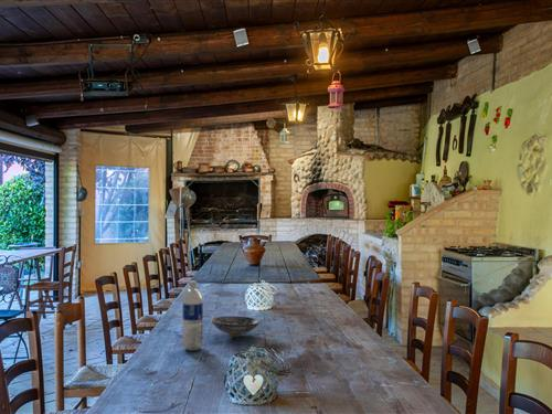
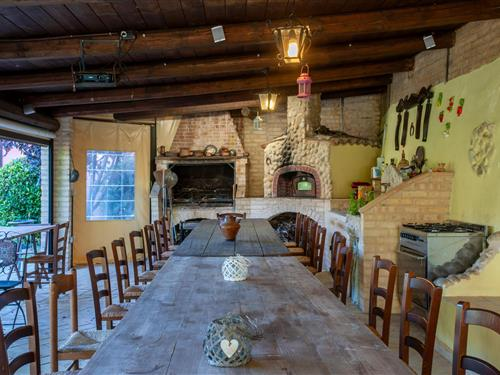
- bowl [211,315,261,338]
- water bottle [182,279,204,352]
